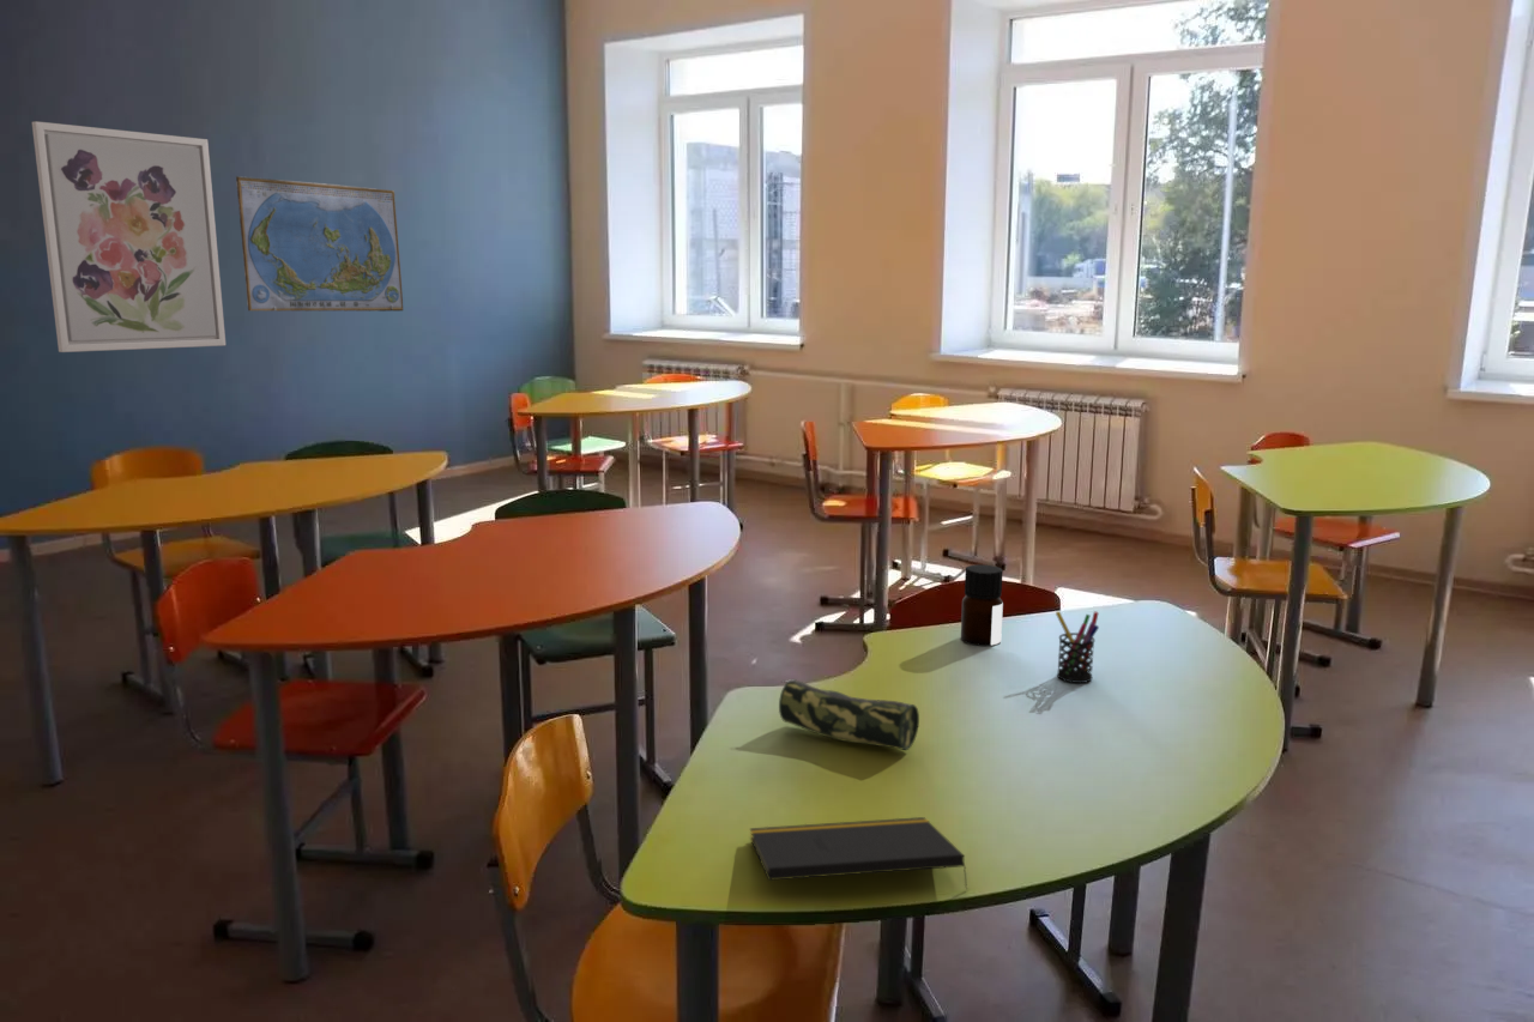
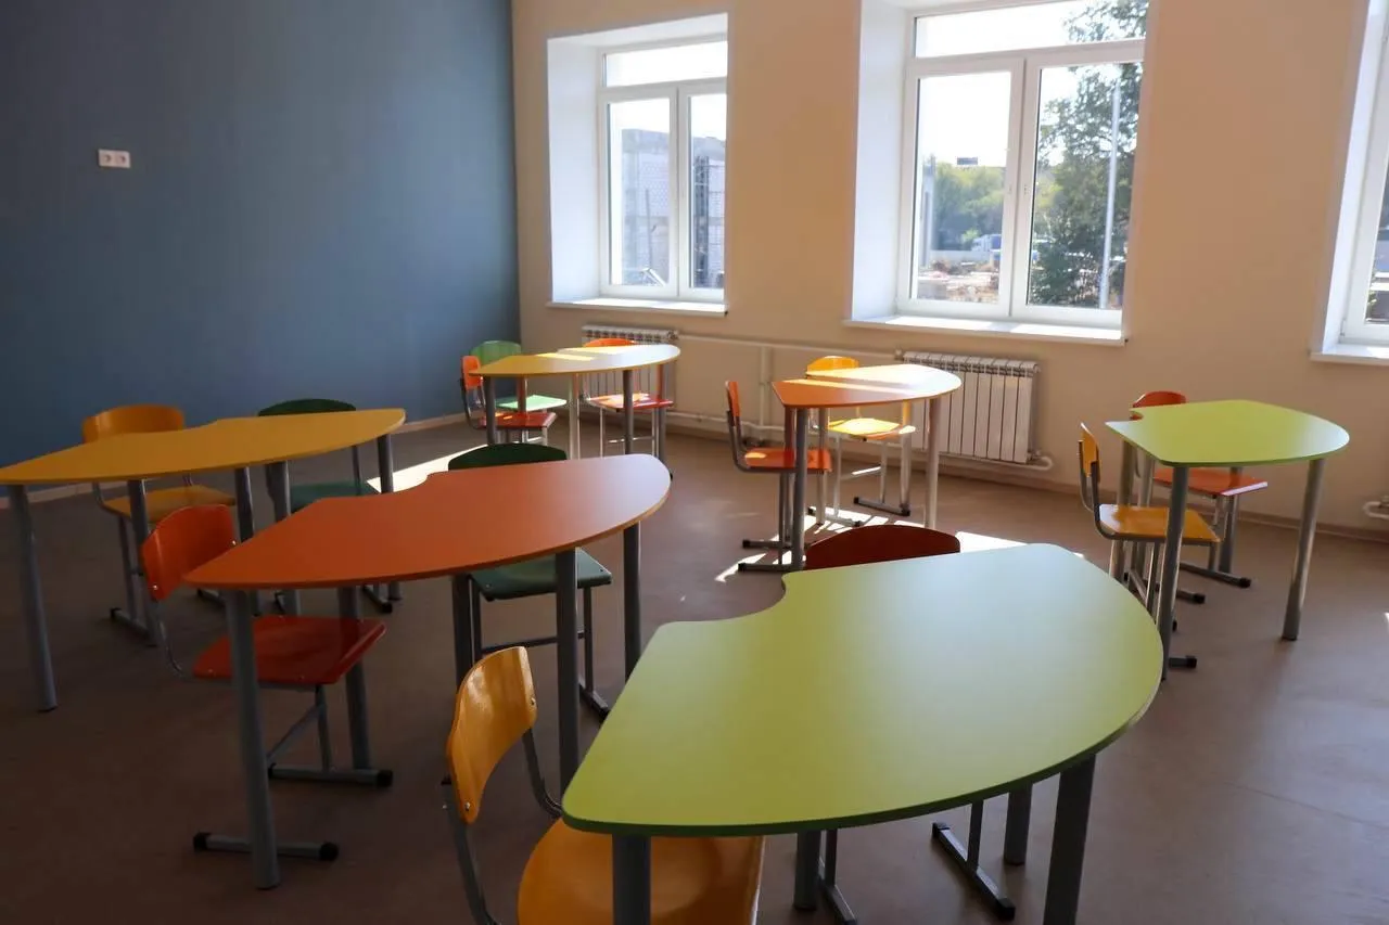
- wall art [31,120,227,353]
- pencil case [778,678,920,751]
- bottle [960,564,1004,647]
- world map [235,175,404,313]
- pen holder [1055,610,1100,684]
- notepad [749,816,970,891]
